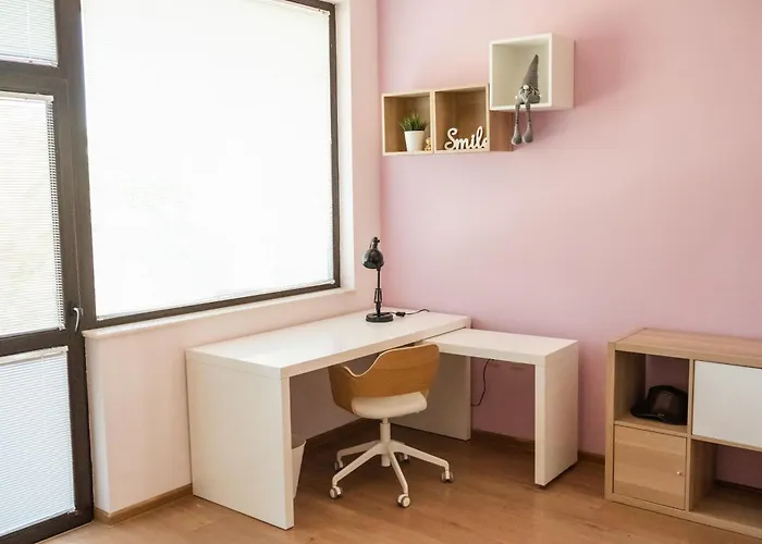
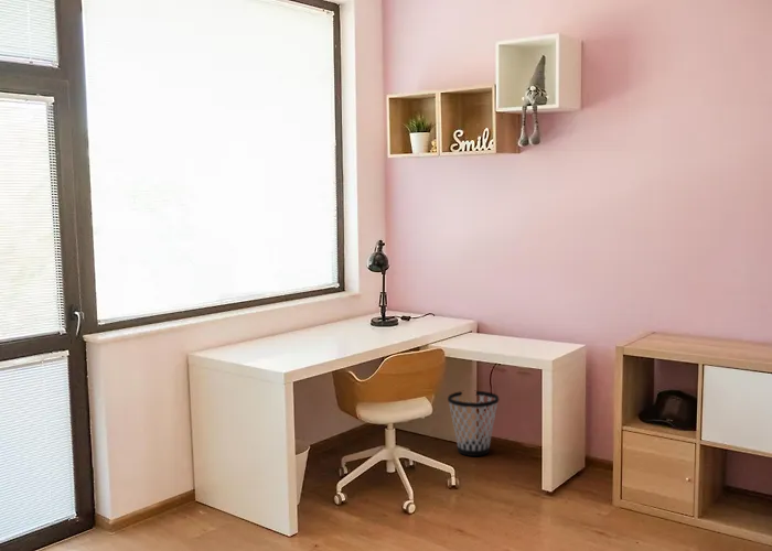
+ wastebasket [447,390,500,457]
